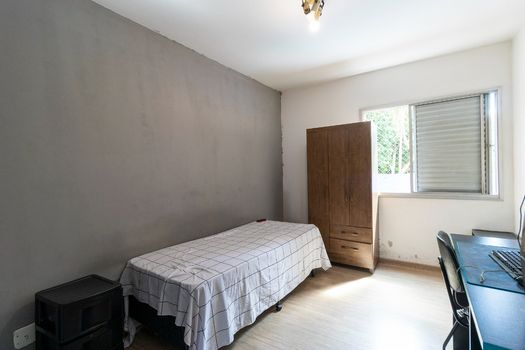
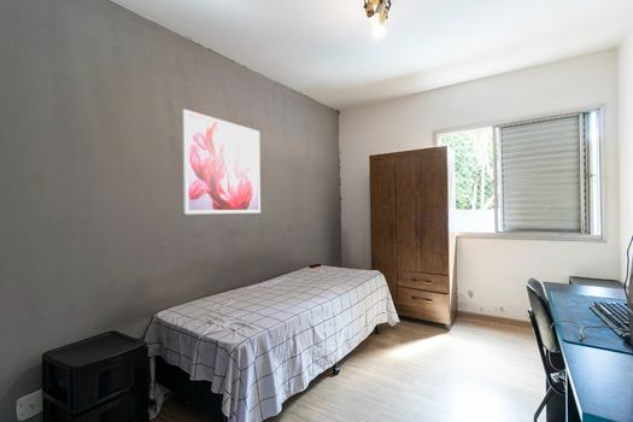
+ wall art [181,109,262,216]
